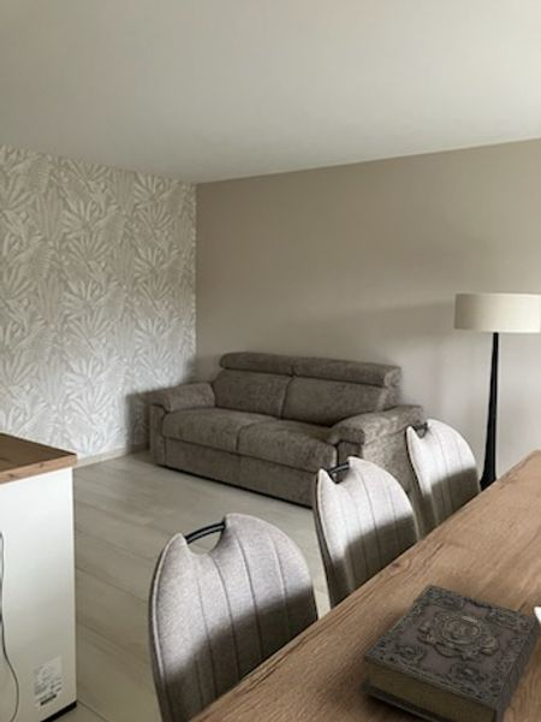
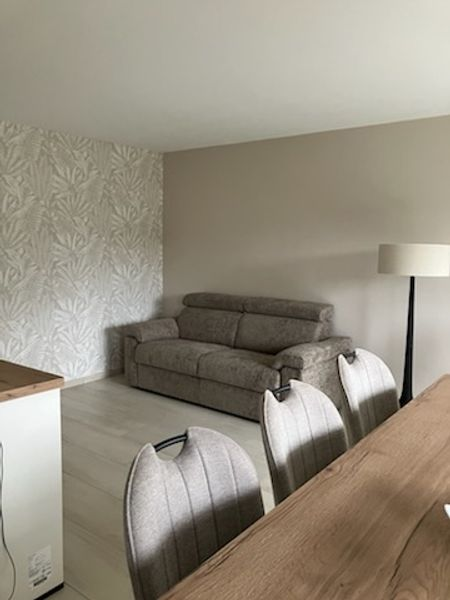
- book [358,584,541,722]
